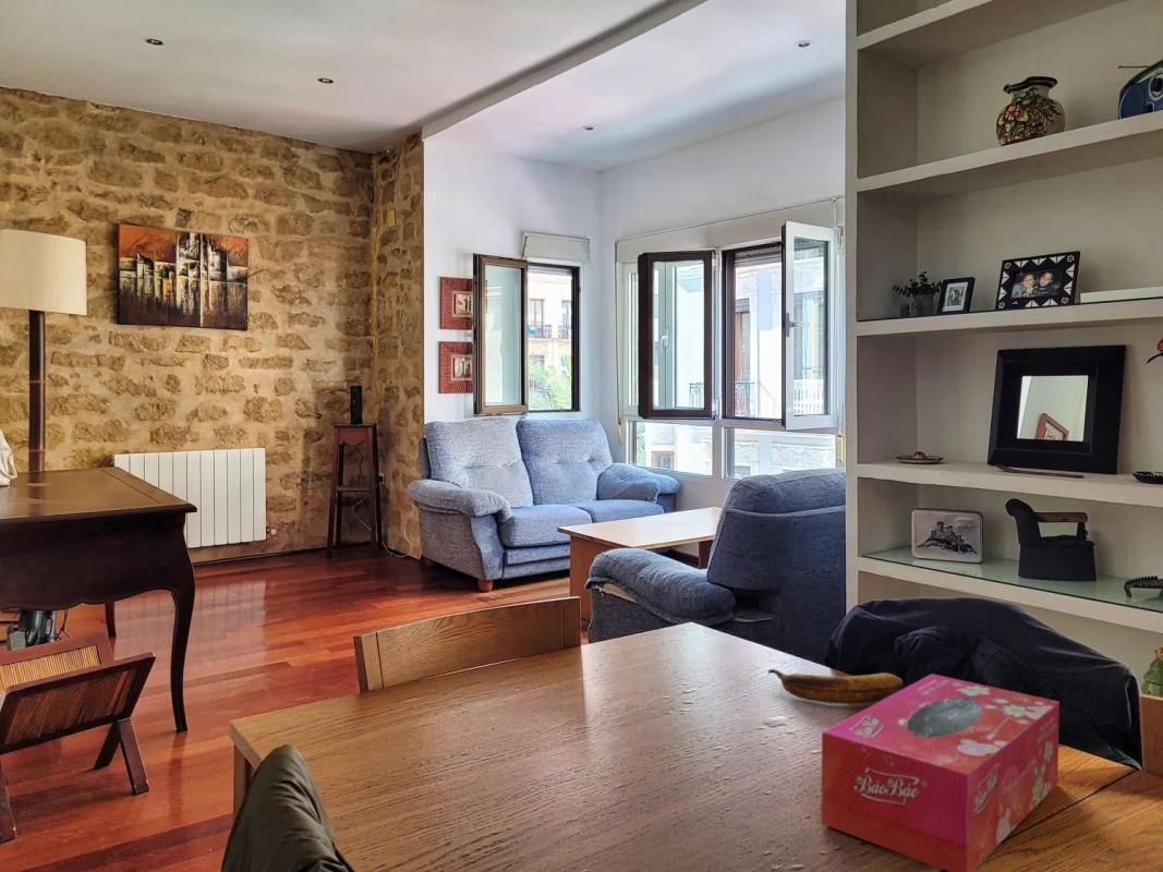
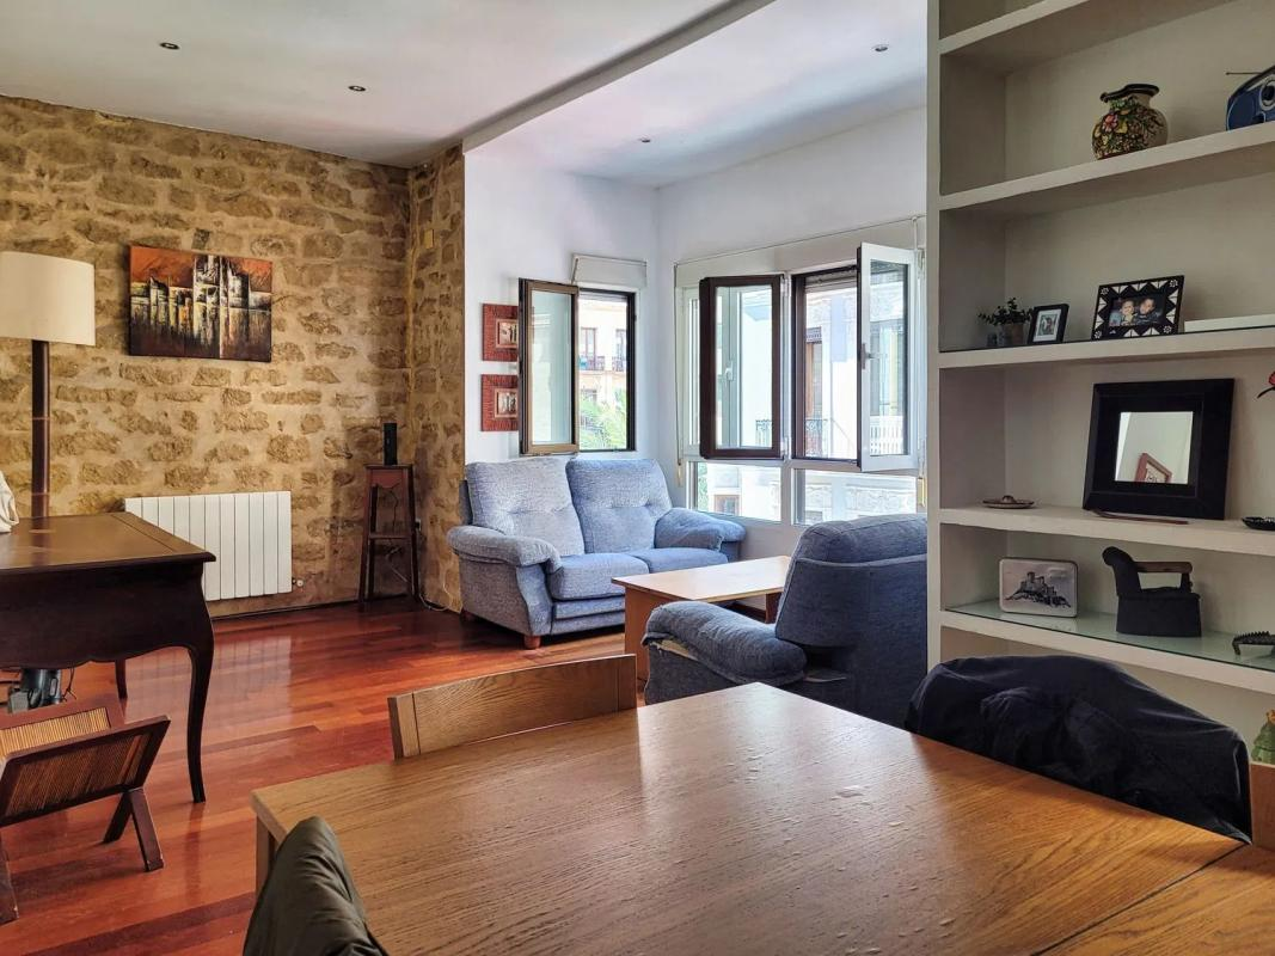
- tissue box [820,673,1061,872]
- banana [766,668,905,705]
